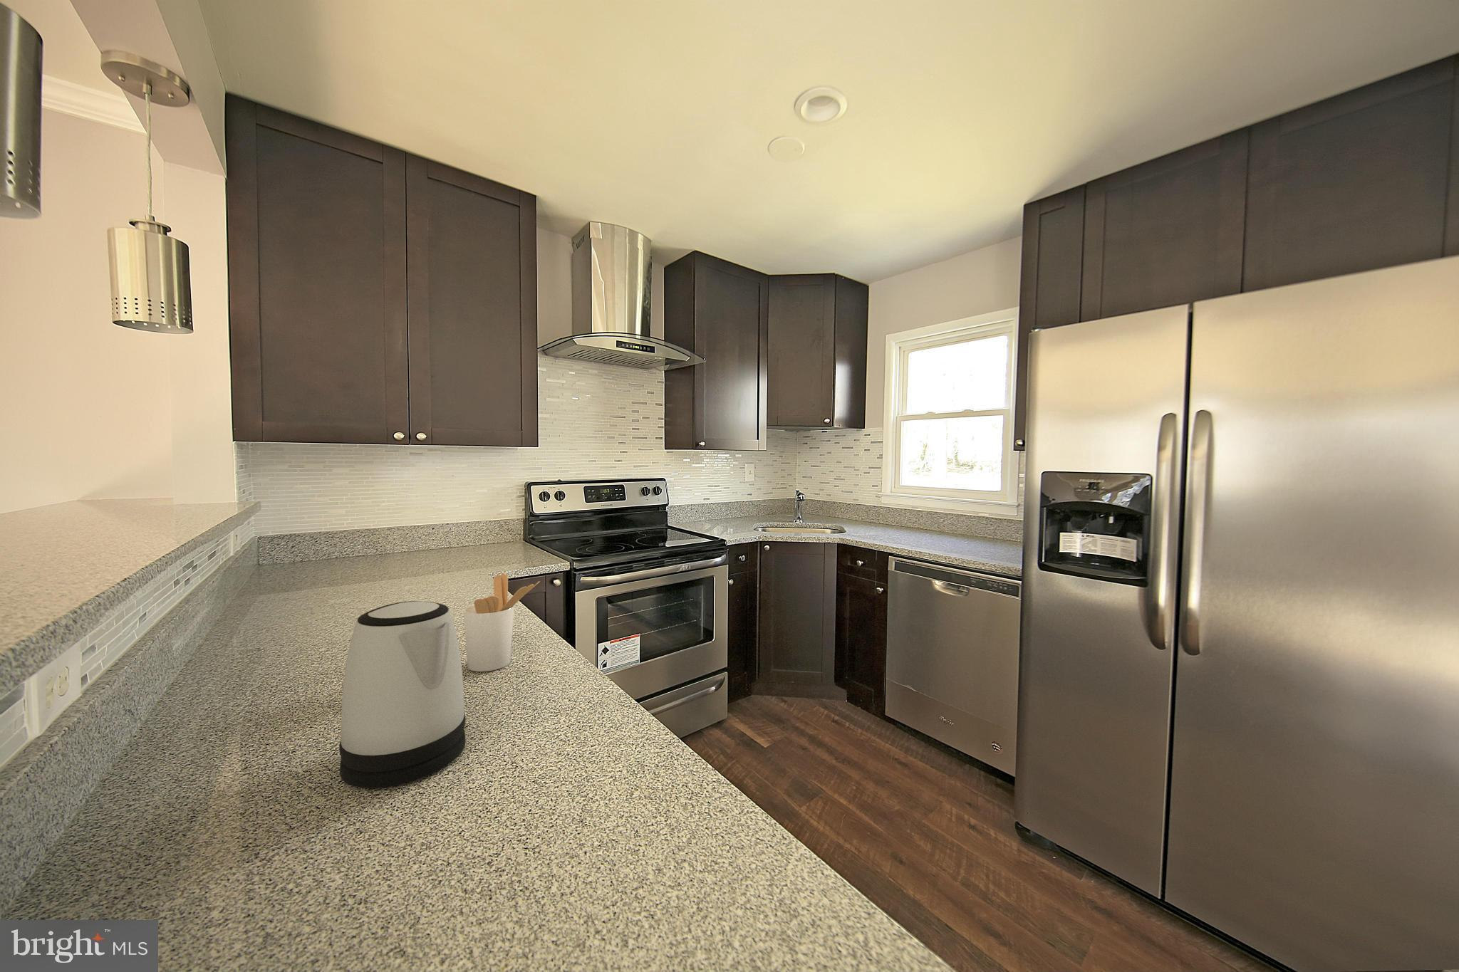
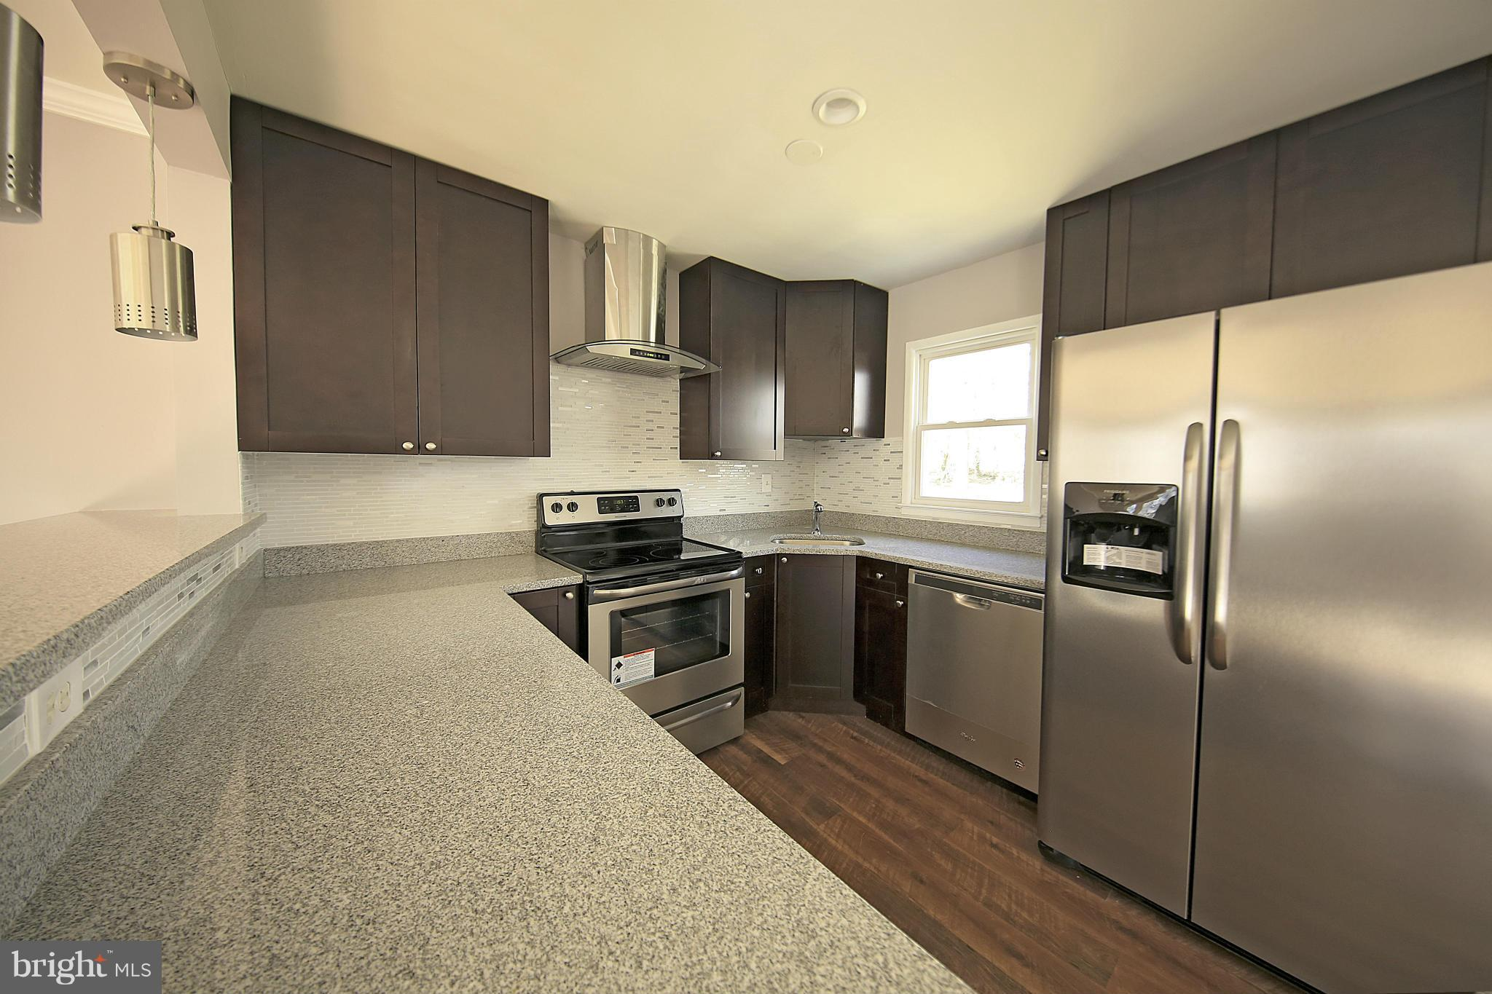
- utensil holder [462,573,540,673]
- kettle [338,600,466,789]
